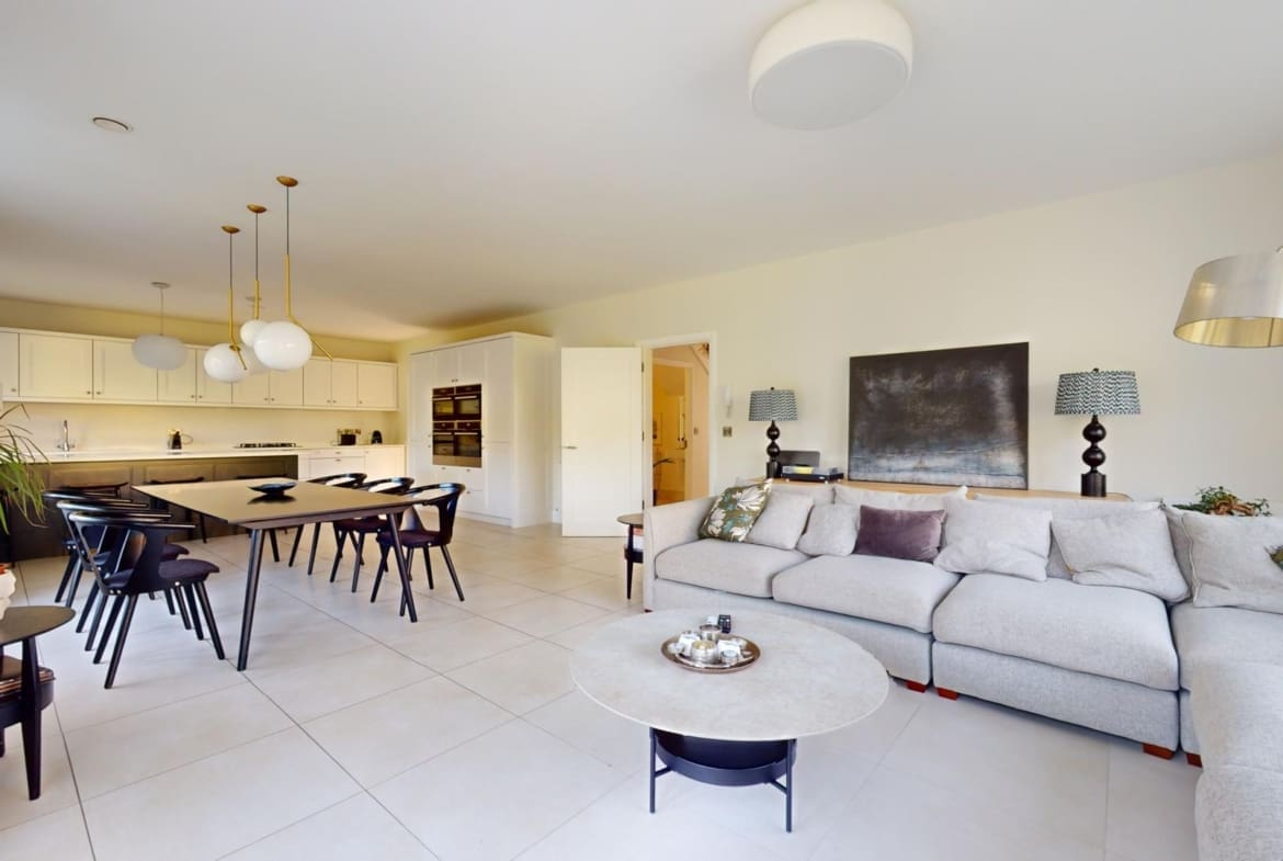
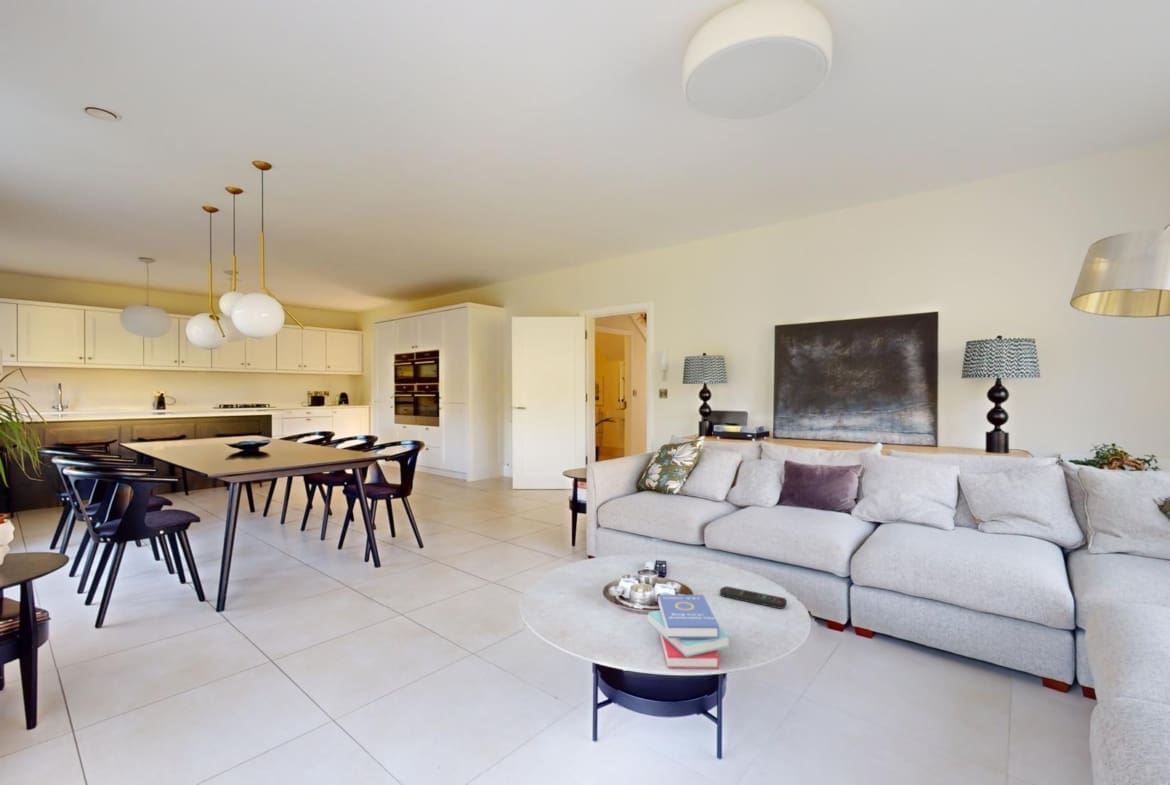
+ remote control [719,585,788,610]
+ book [647,594,730,670]
